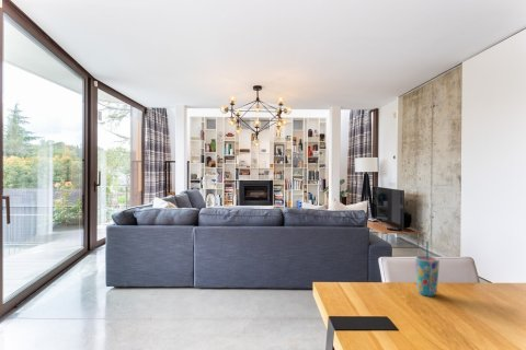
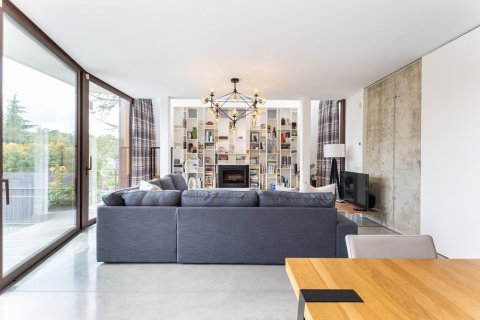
- cup [414,240,441,298]
